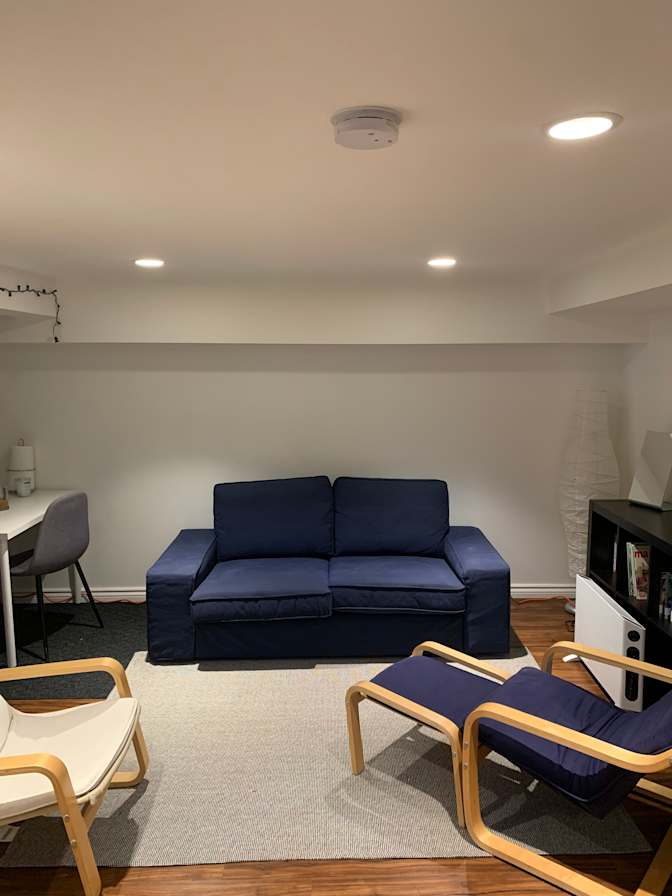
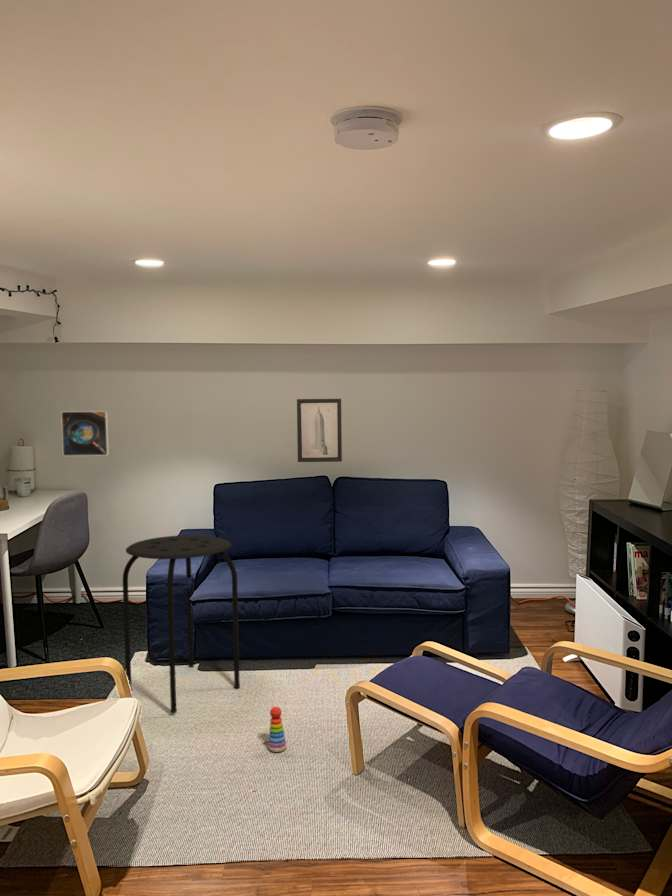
+ stacking toy [267,705,288,753]
+ stool [122,534,241,714]
+ wall art [296,398,343,463]
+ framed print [60,410,110,457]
